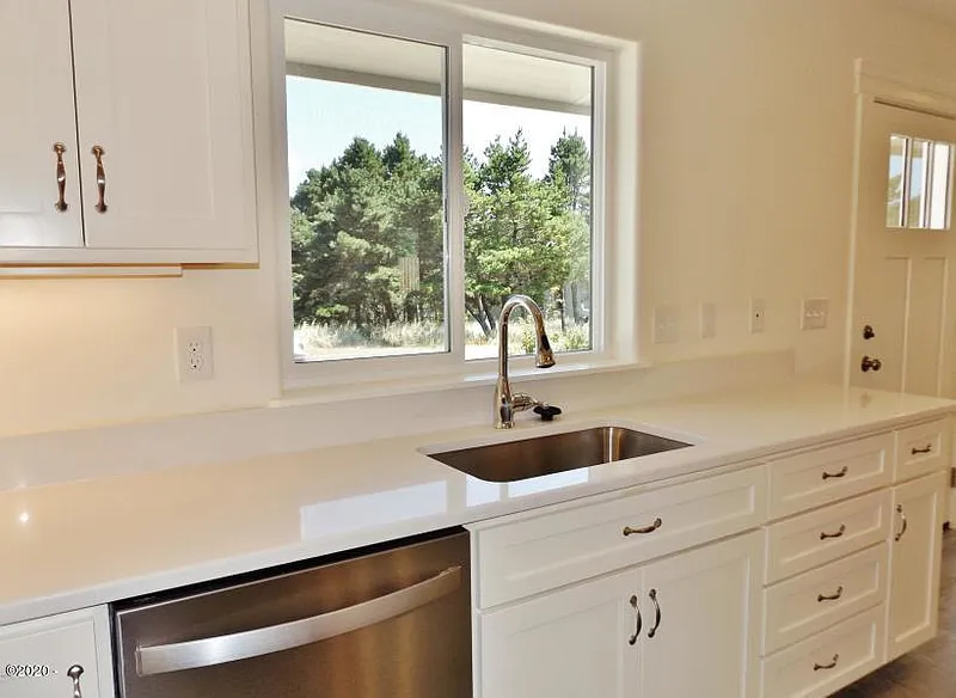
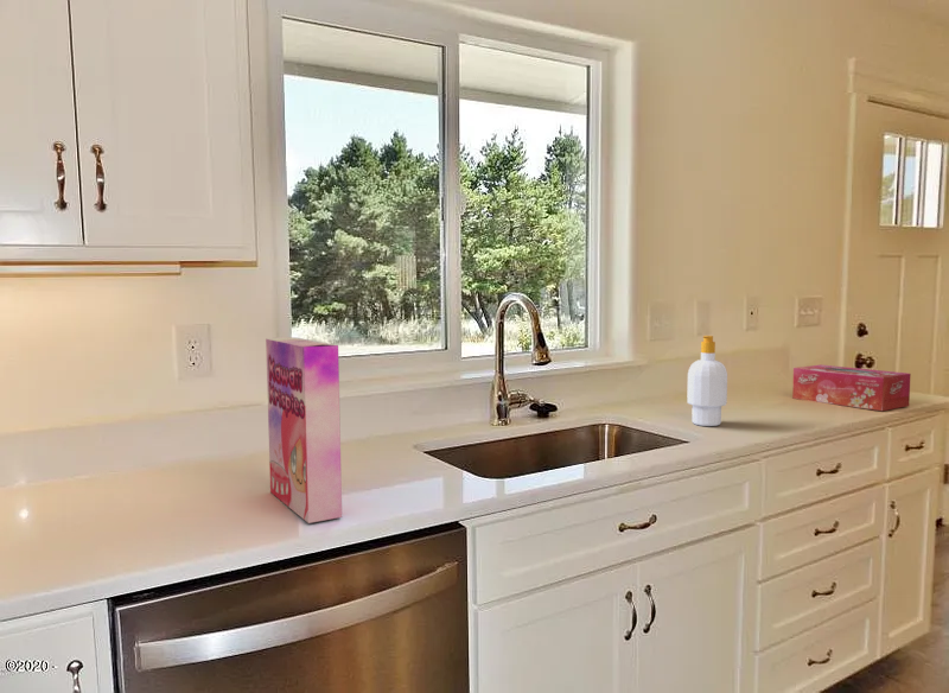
+ tissue box [791,364,911,412]
+ soap bottle [686,335,728,427]
+ cereal box [265,336,343,524]
